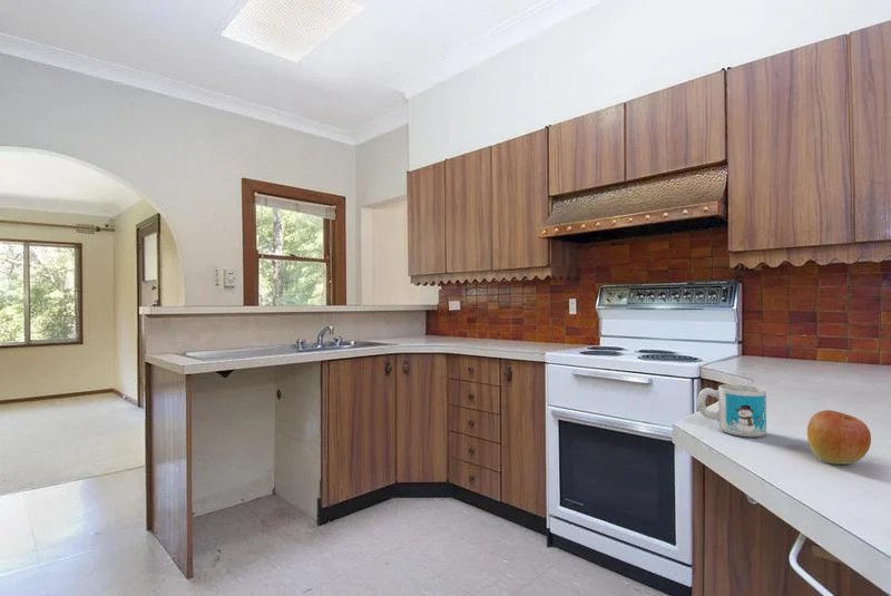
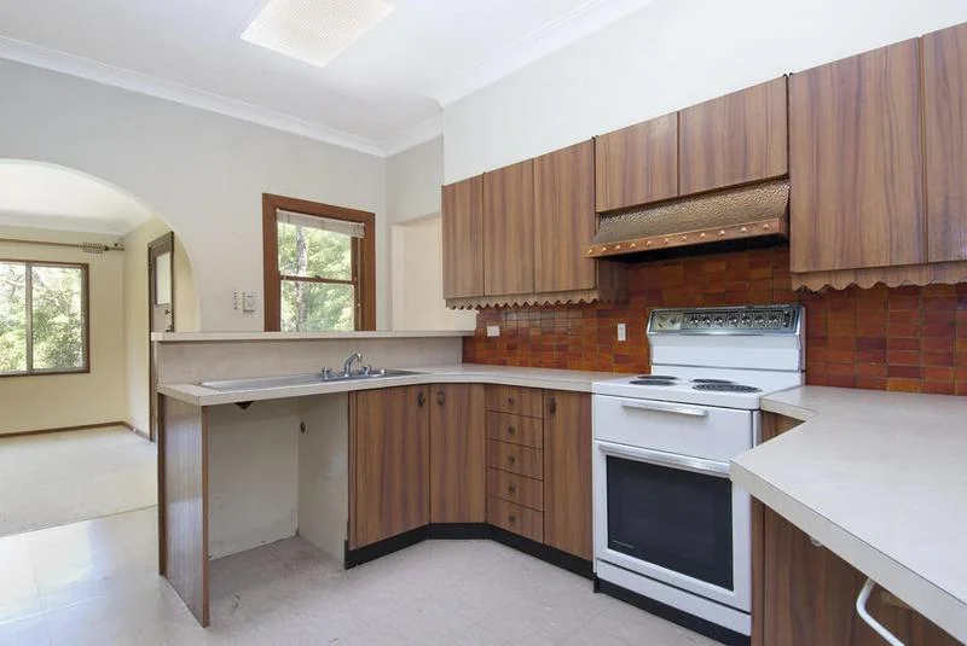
- mug [696,383,767,438]
- apple [806,409,872,466]
